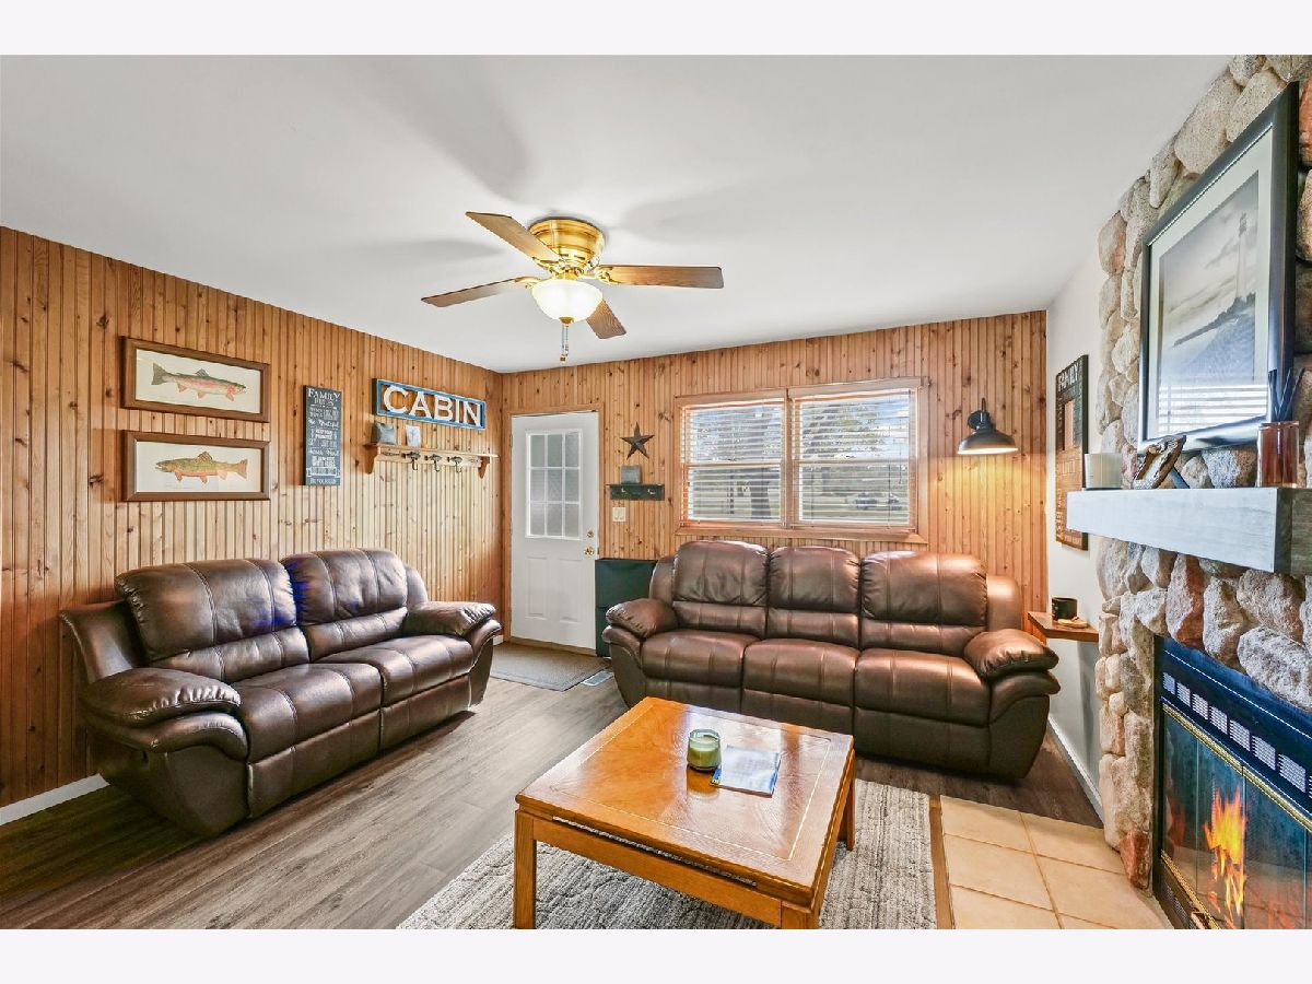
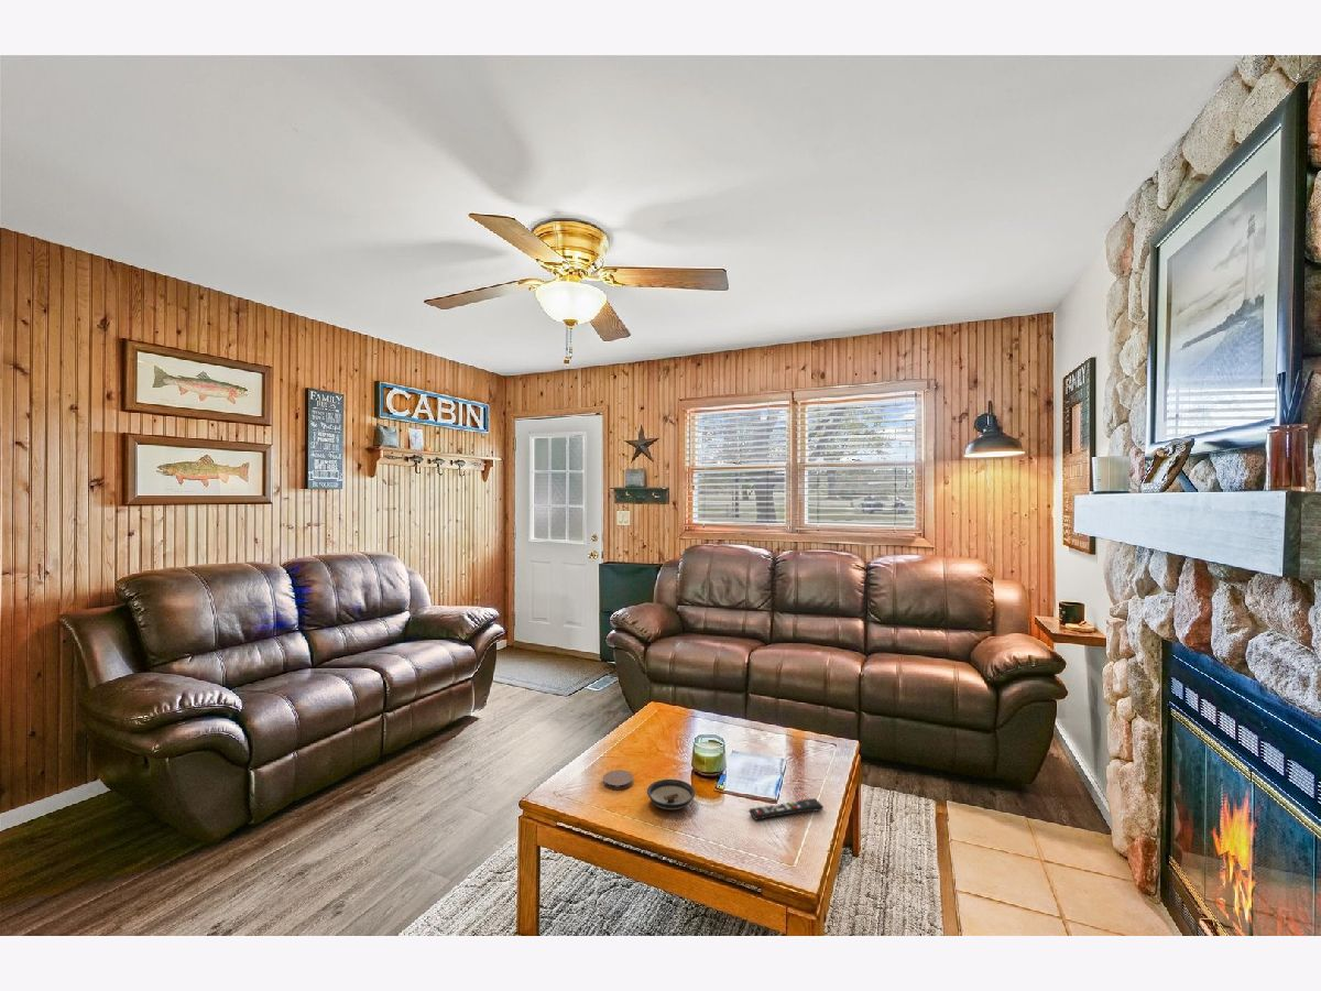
+ remote control [747,797,825,821]
+ coaster [602,769,634,791]
+ saucer [646,778,696,810]
